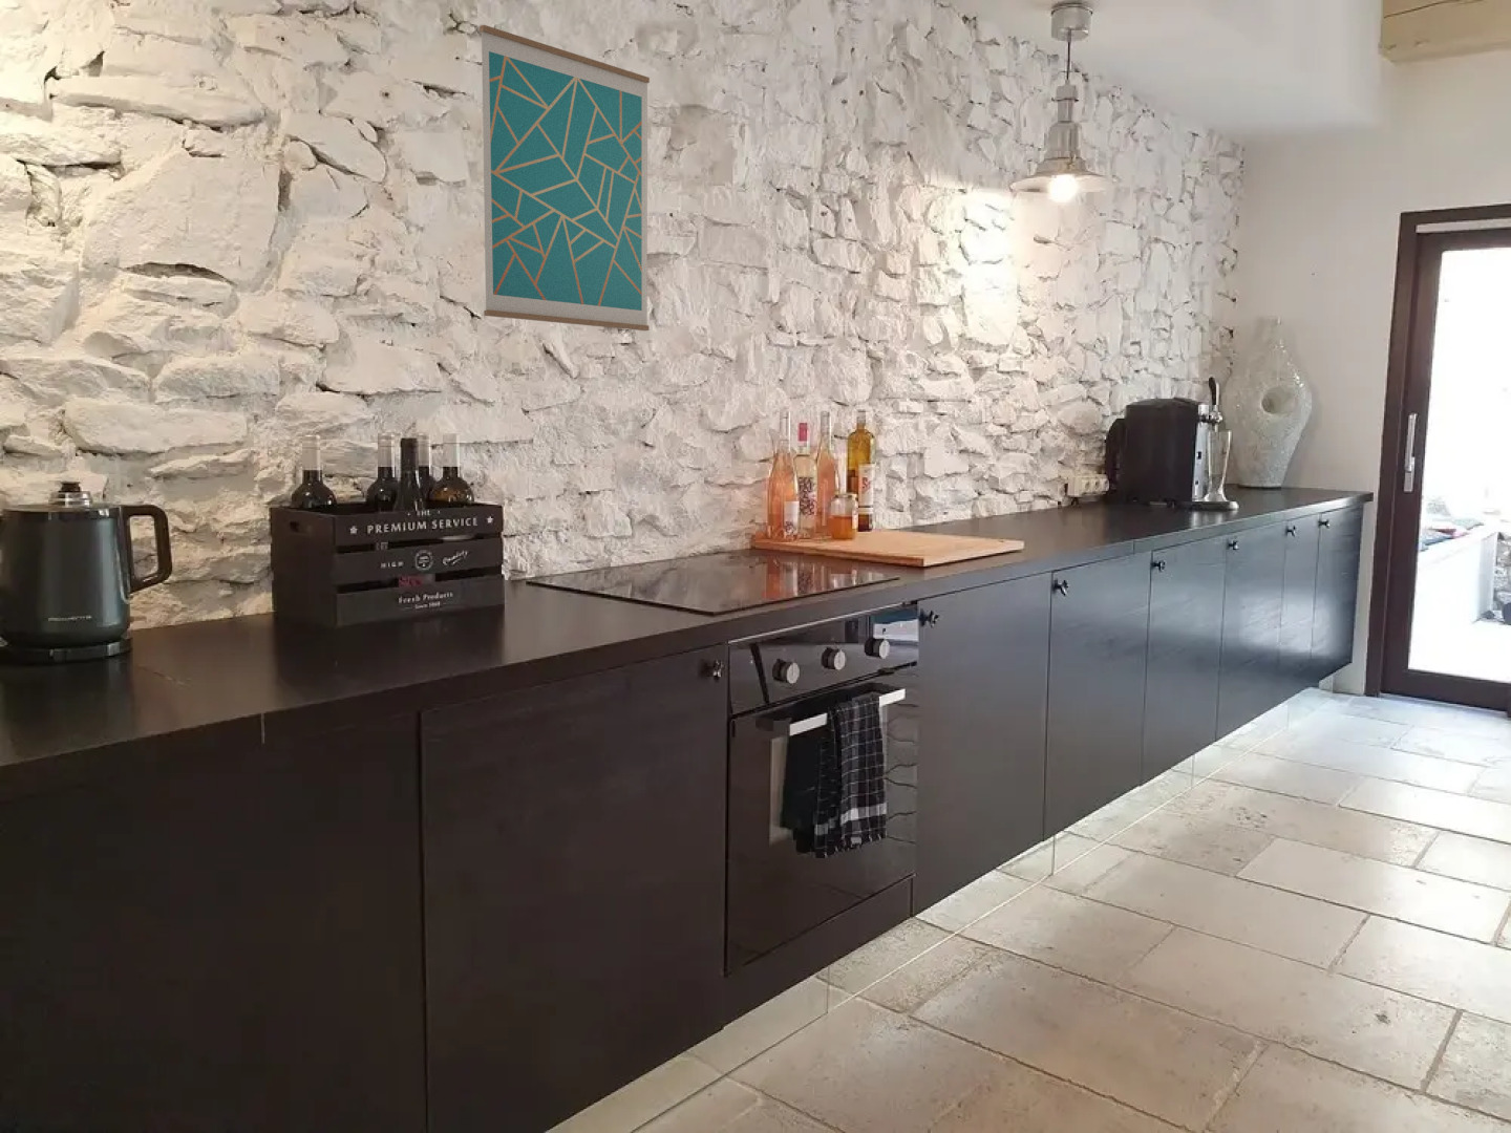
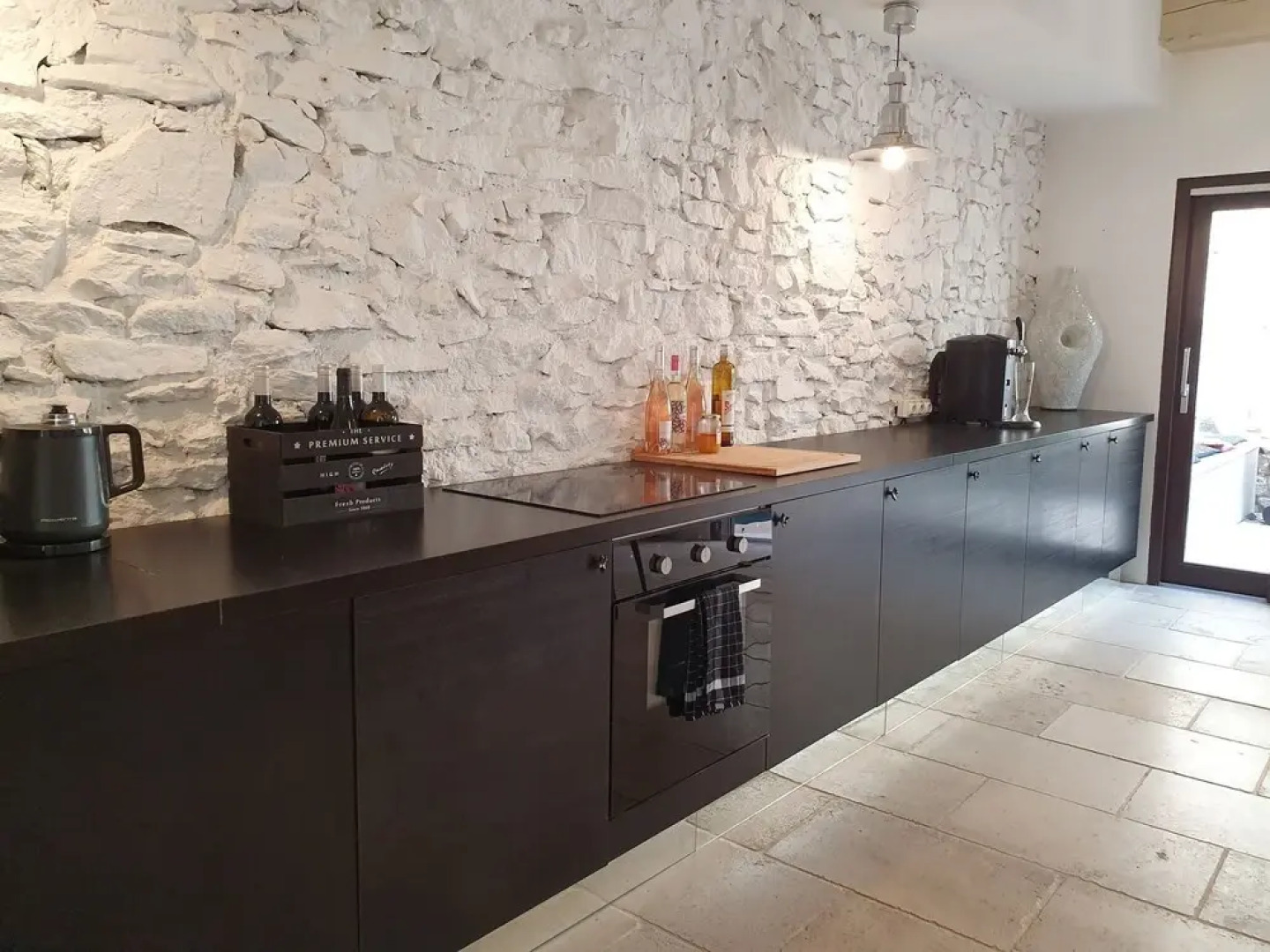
- wall art [478,24,651,332]
